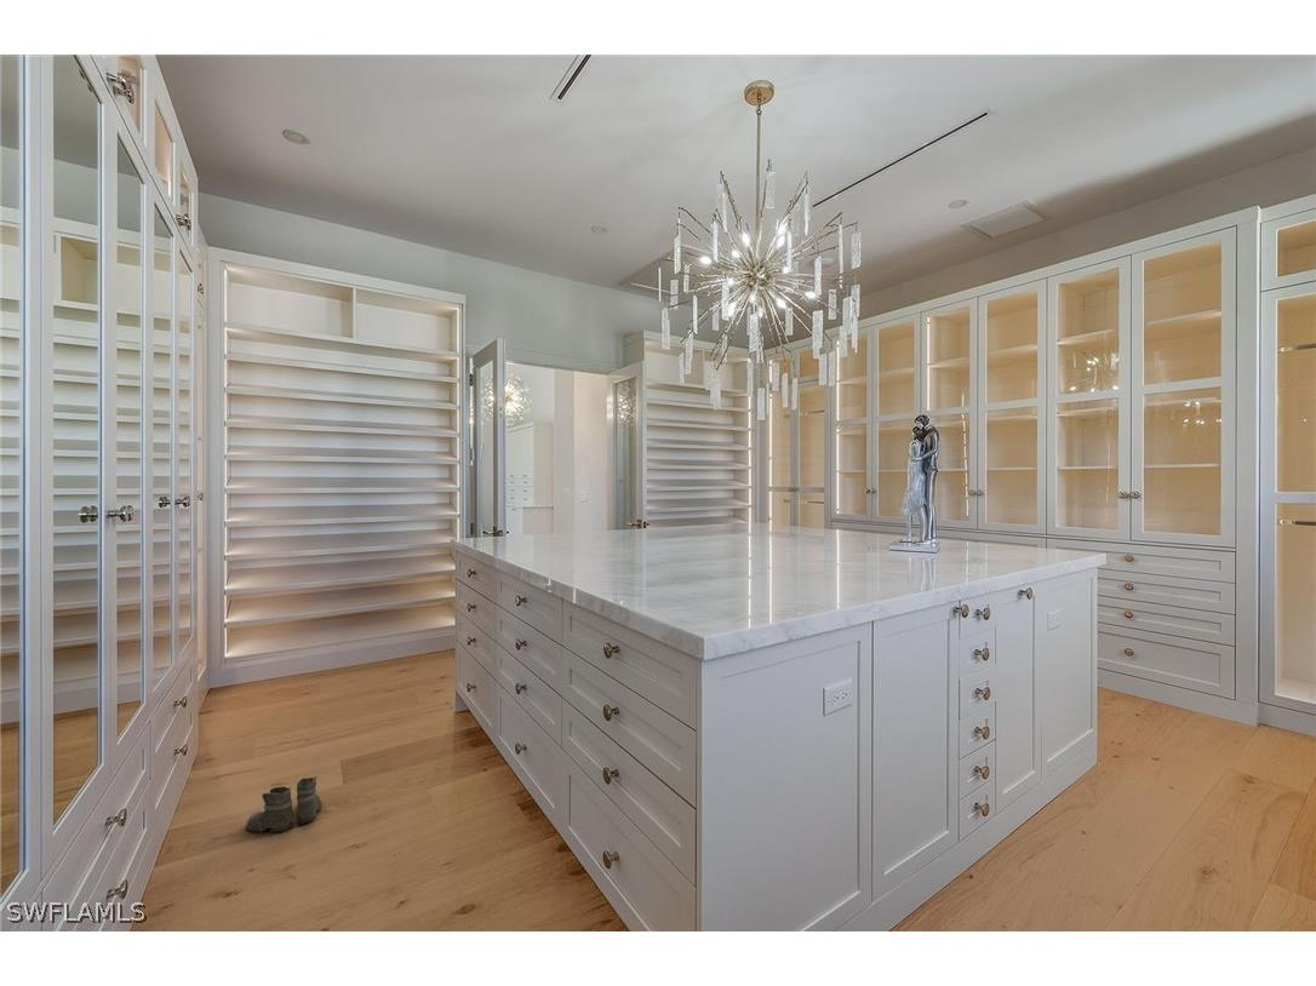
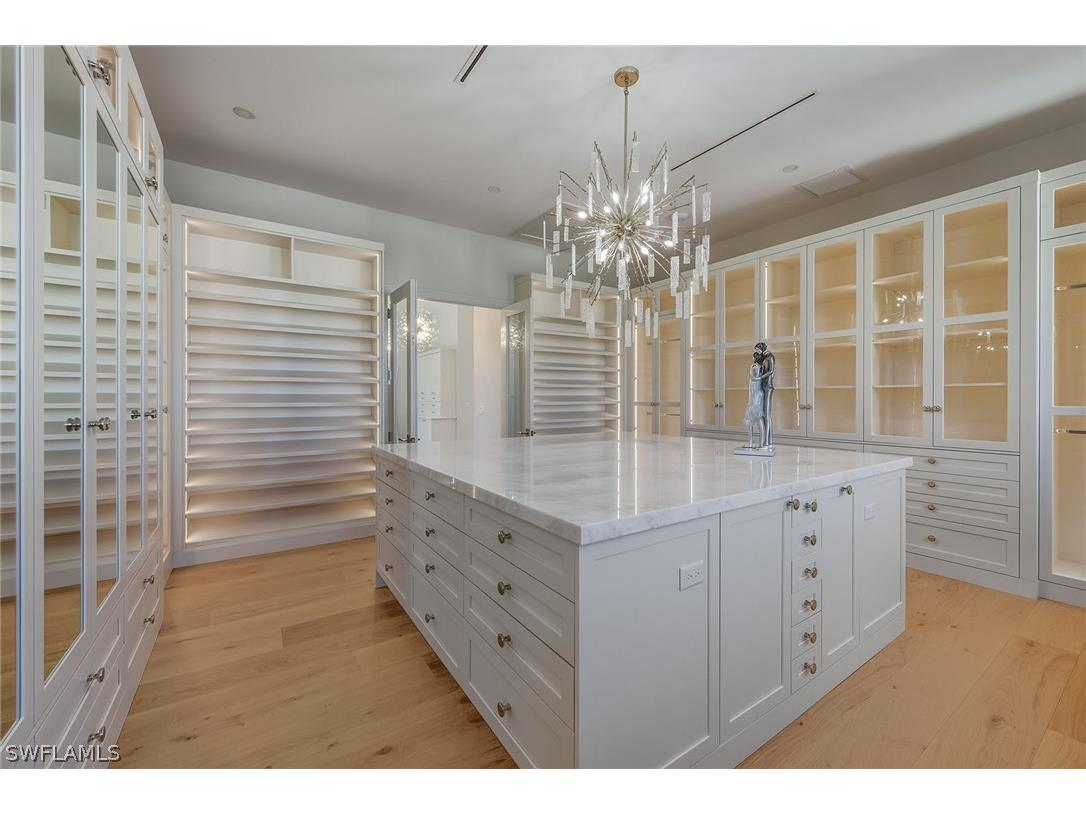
- boots [245,775,326,841]
